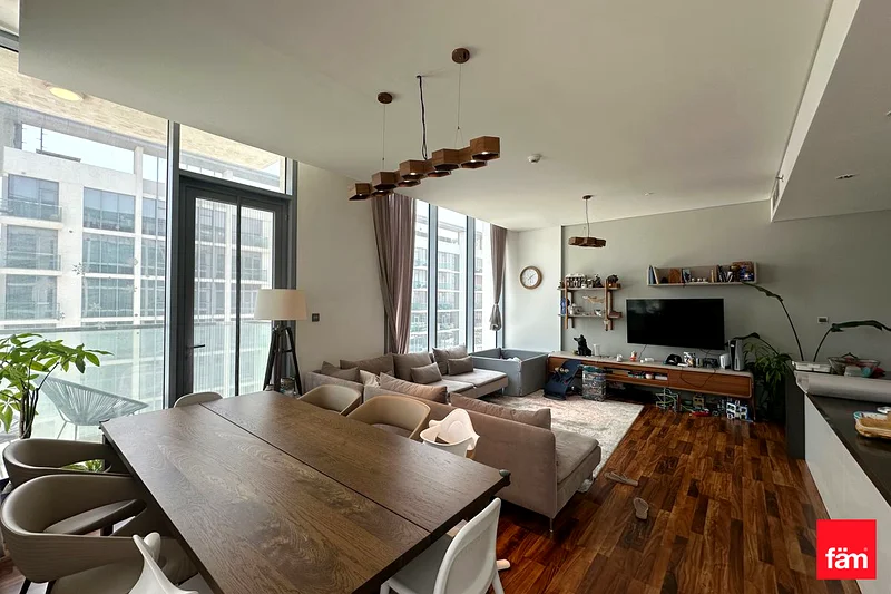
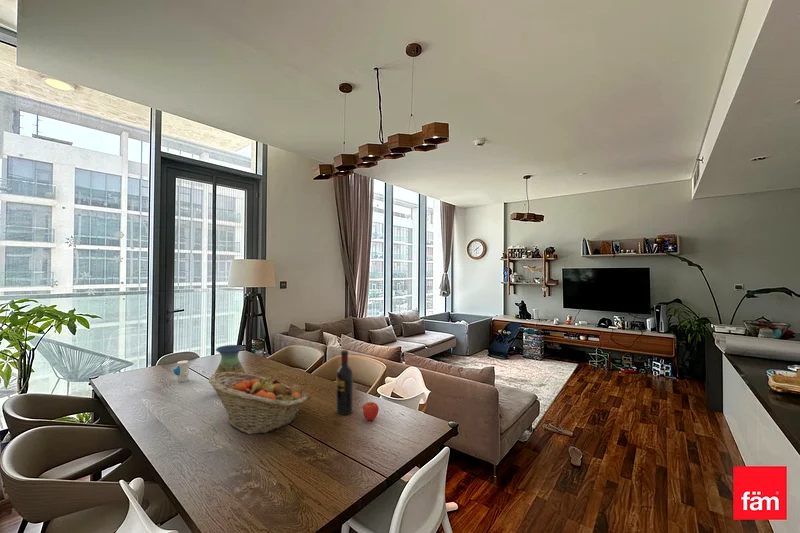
+ apple [362,401,380,421]
+ fruit basket [208,372,308,435]
+ wine bottle [335,349,354,416]
+ vase [214,344,246,378]
+ toy [172,360,190,383]
